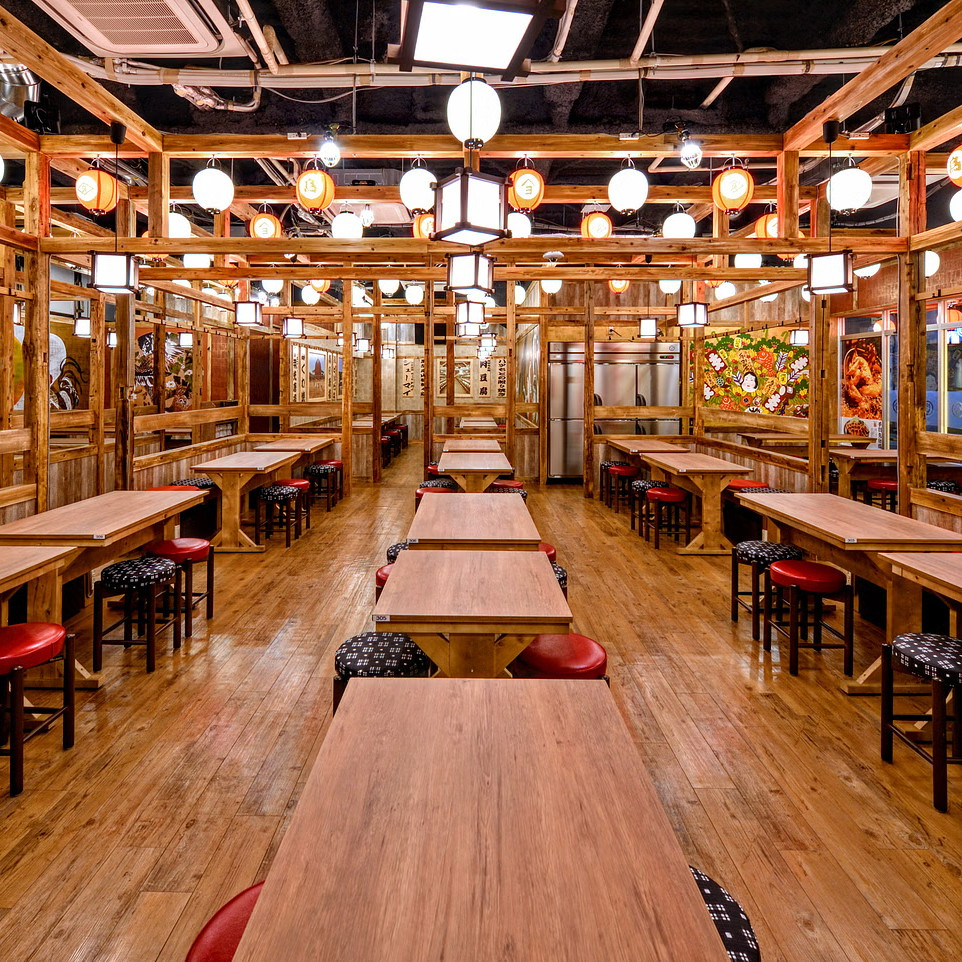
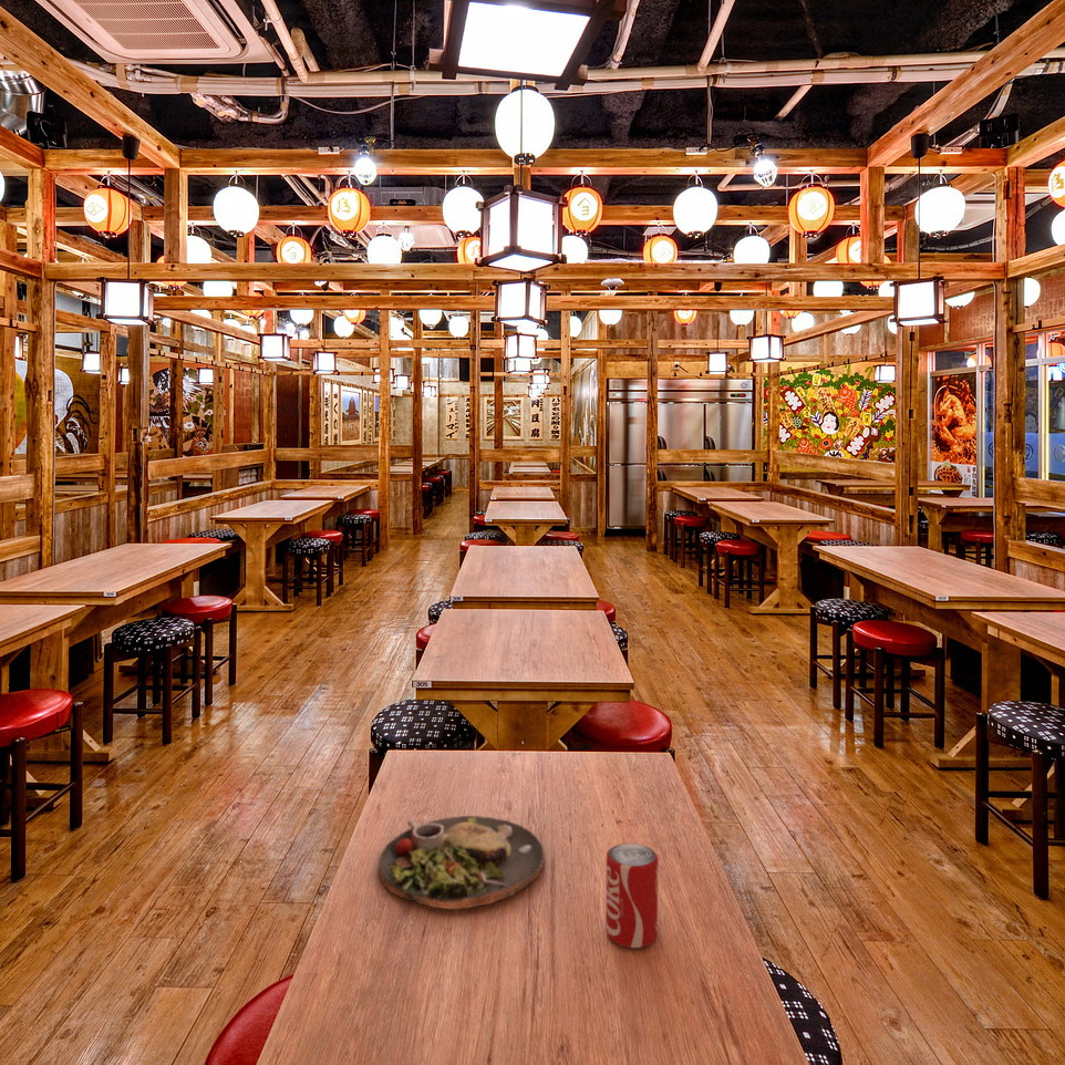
+ beverage can [604,842,660,949]
+ dinner plate [378,815,546,910]
